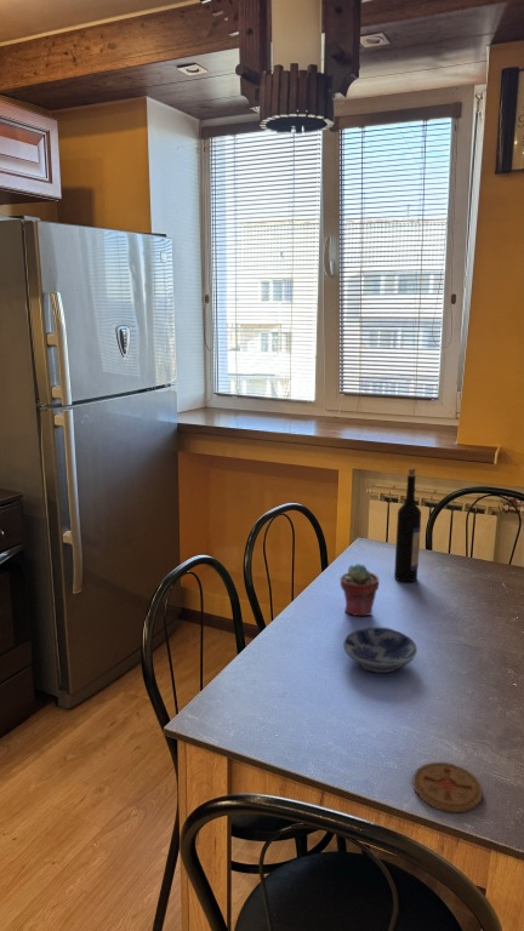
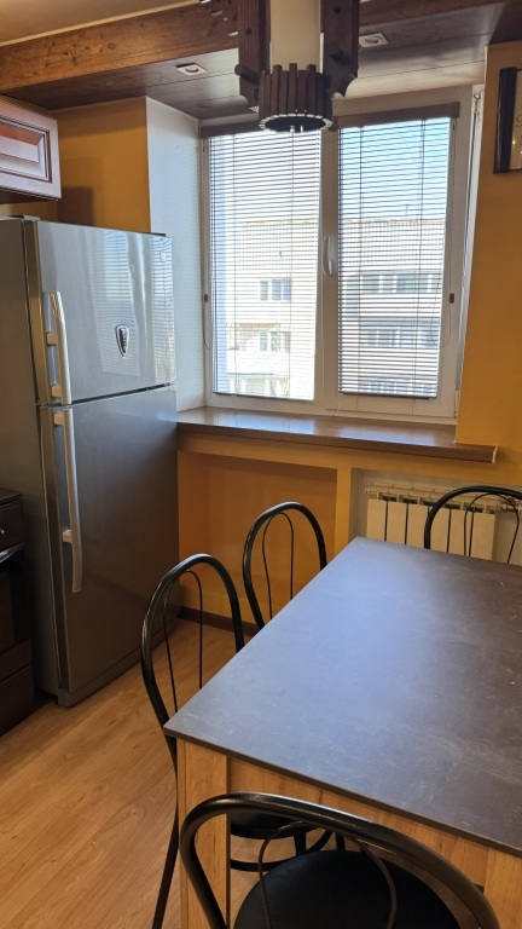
- wine bottle [393,467,422,583]
- potted succulent [338,562,380,617]
- coaster [412,761,484,813]
- bowl [342,626,418,674]
